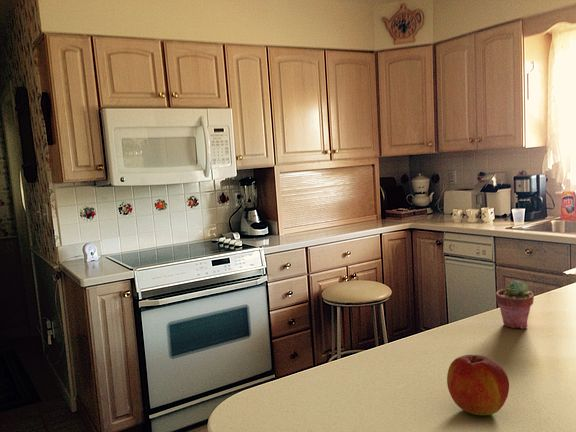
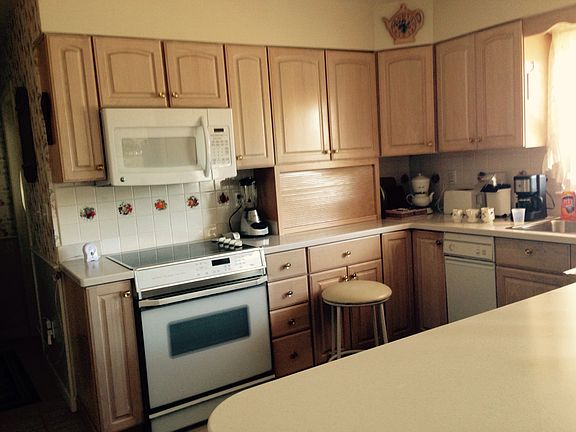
- potted succulent [495,279,535,329]
- apple [446,354,510,416]
